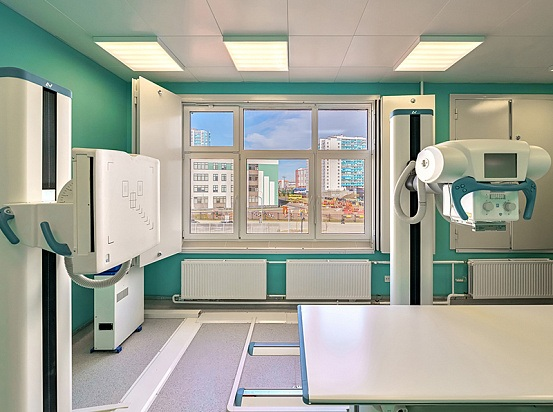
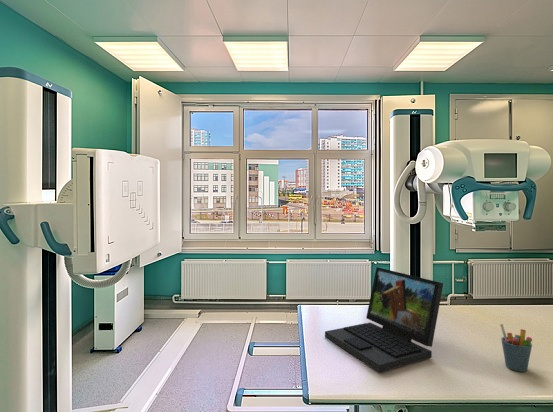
+ laptop [324,266,444,373]
+ pen holder [499,322,533,373]
